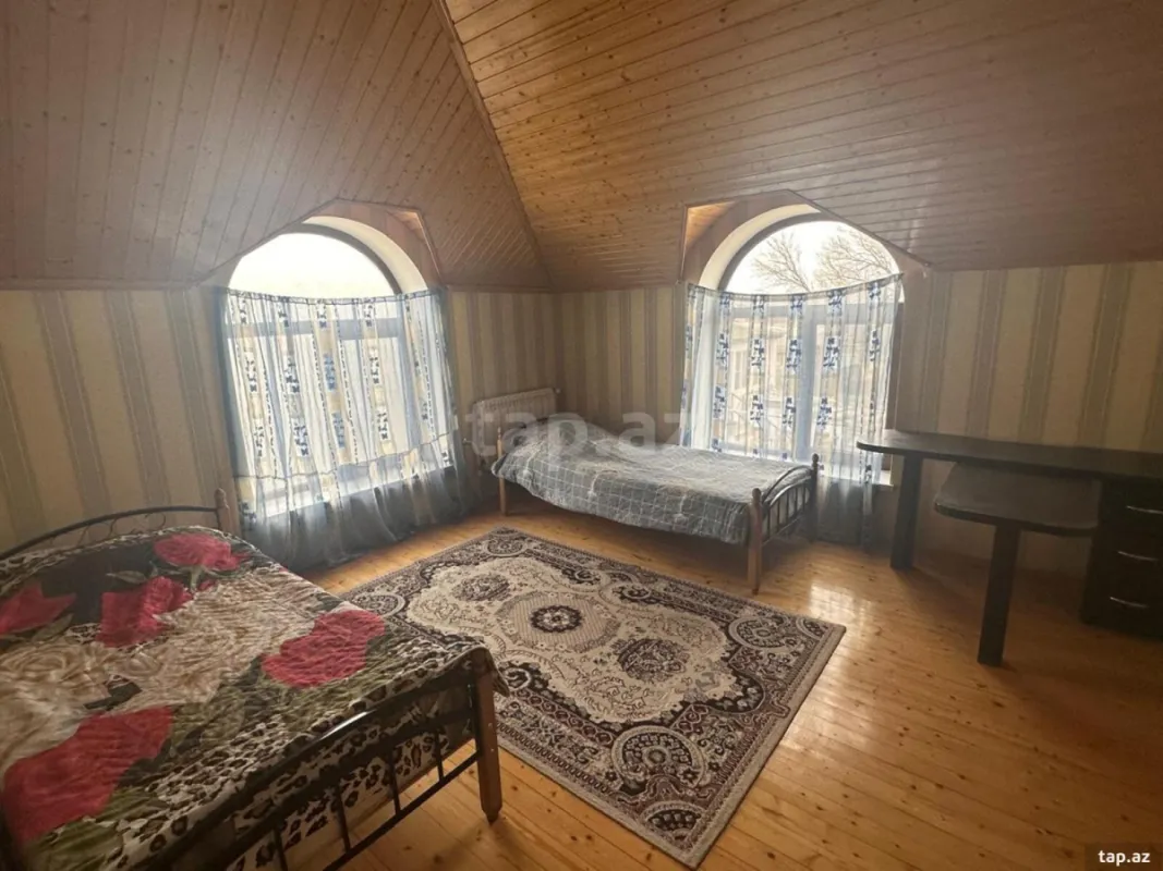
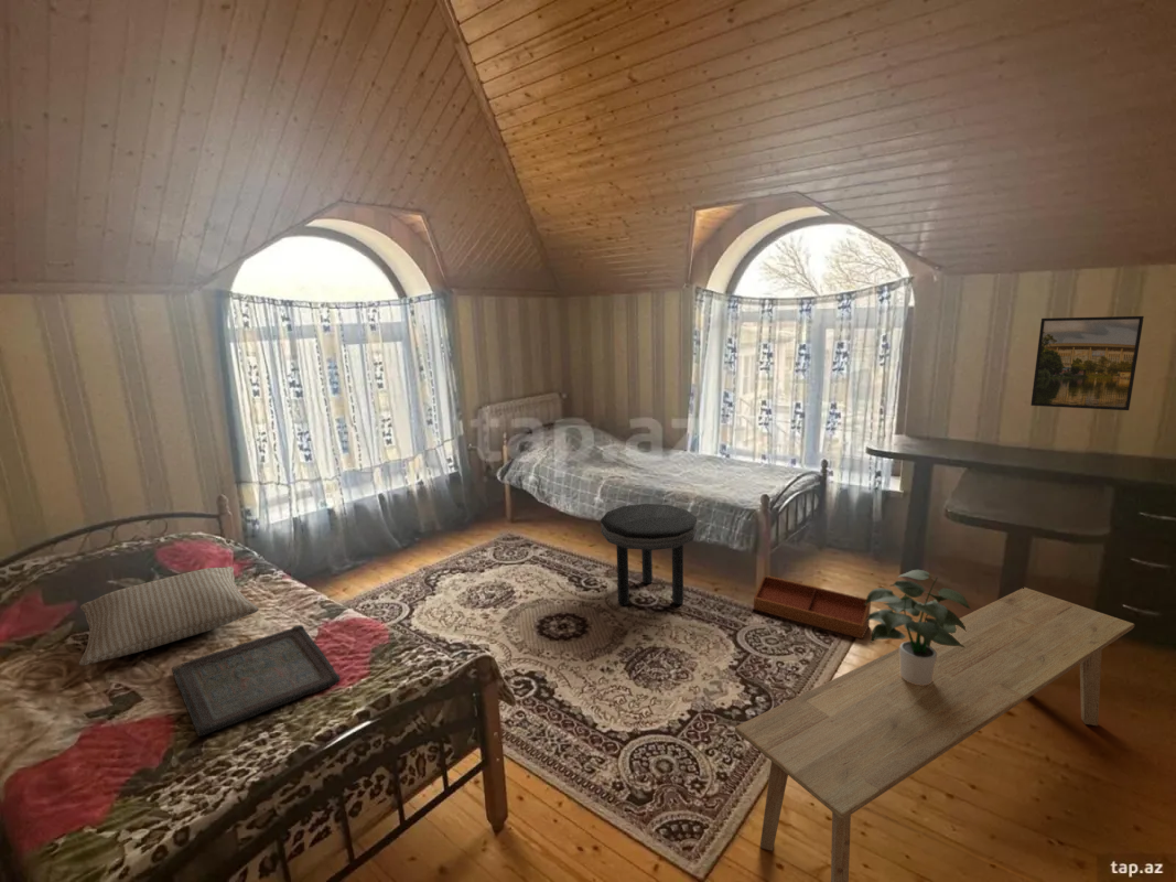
+ bench [734,587,1135,882]
+ side table [600,503,698,606]
+ serving tray [171,624,342,738]
+ potted plant [865,569,973,686]
+ pillow [78,566,260,666]
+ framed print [1031,315,1145,411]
+ storage bin [753,574,872,641]
